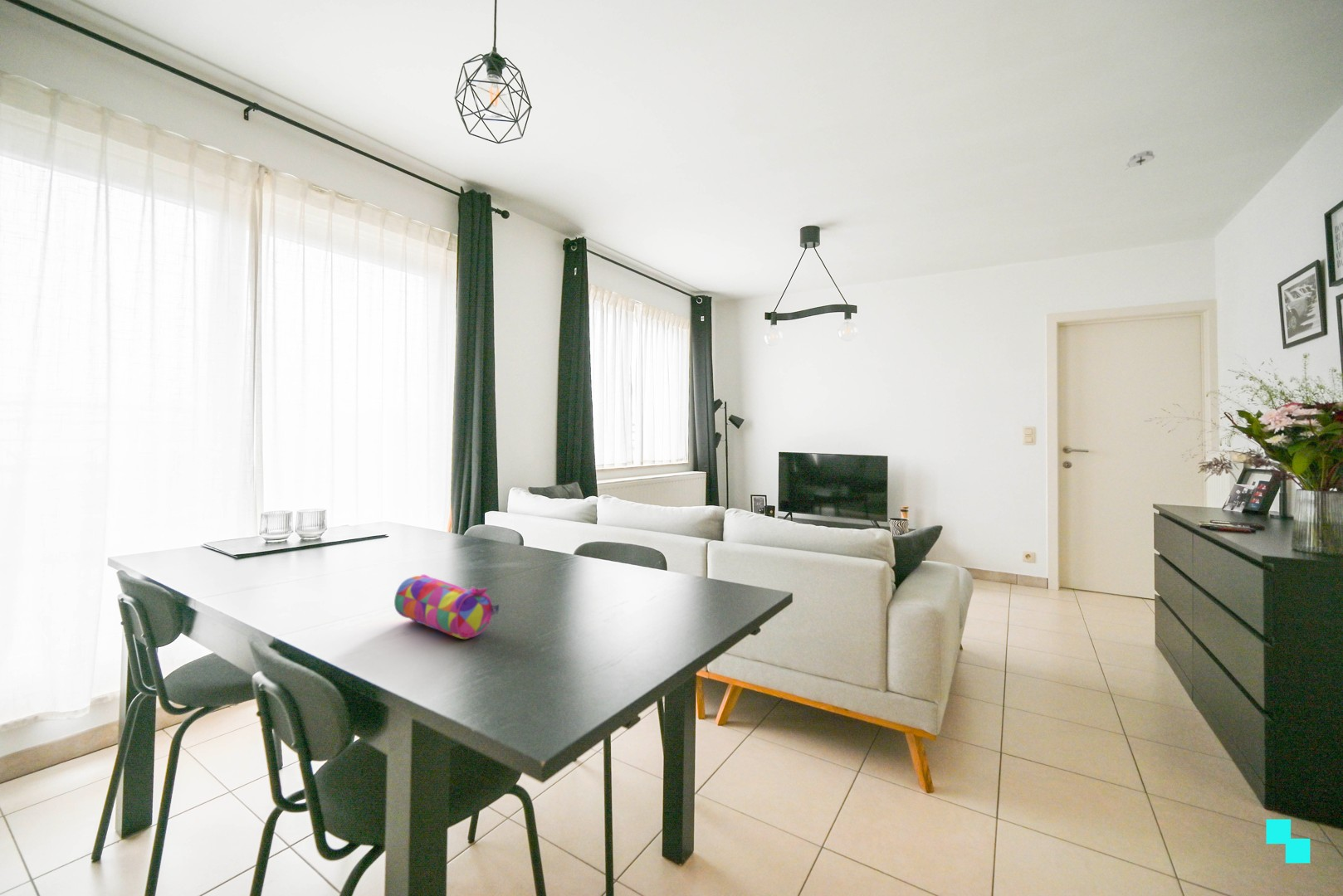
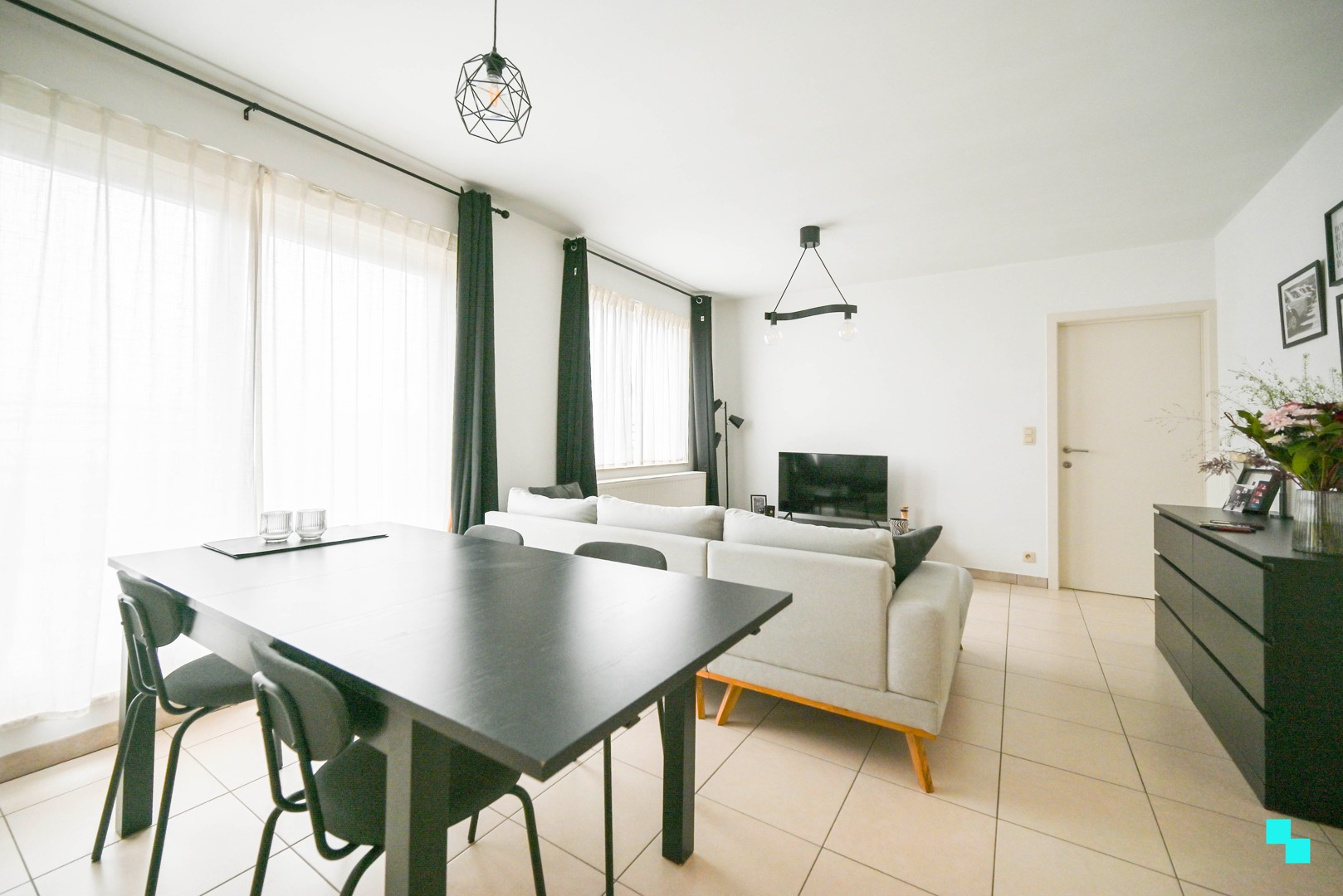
- pencil case [393,574,500,640]
- smoke detector [1125,149,1156,171]
